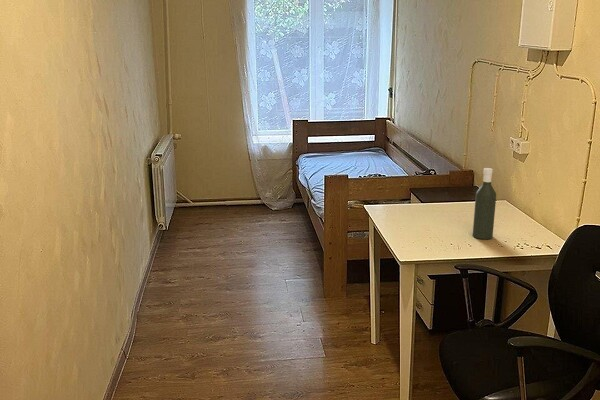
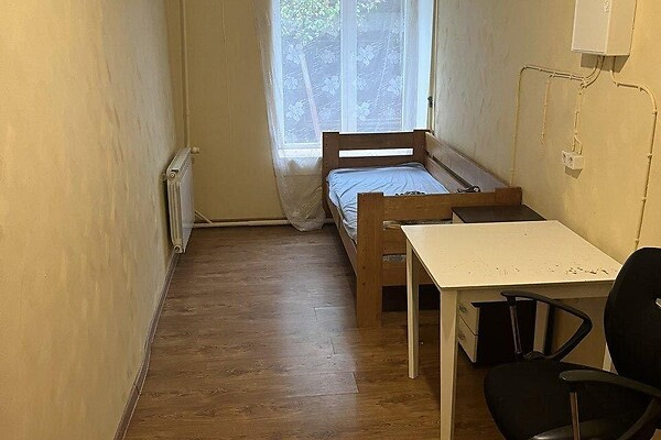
- bottle [472,167,497,240]
